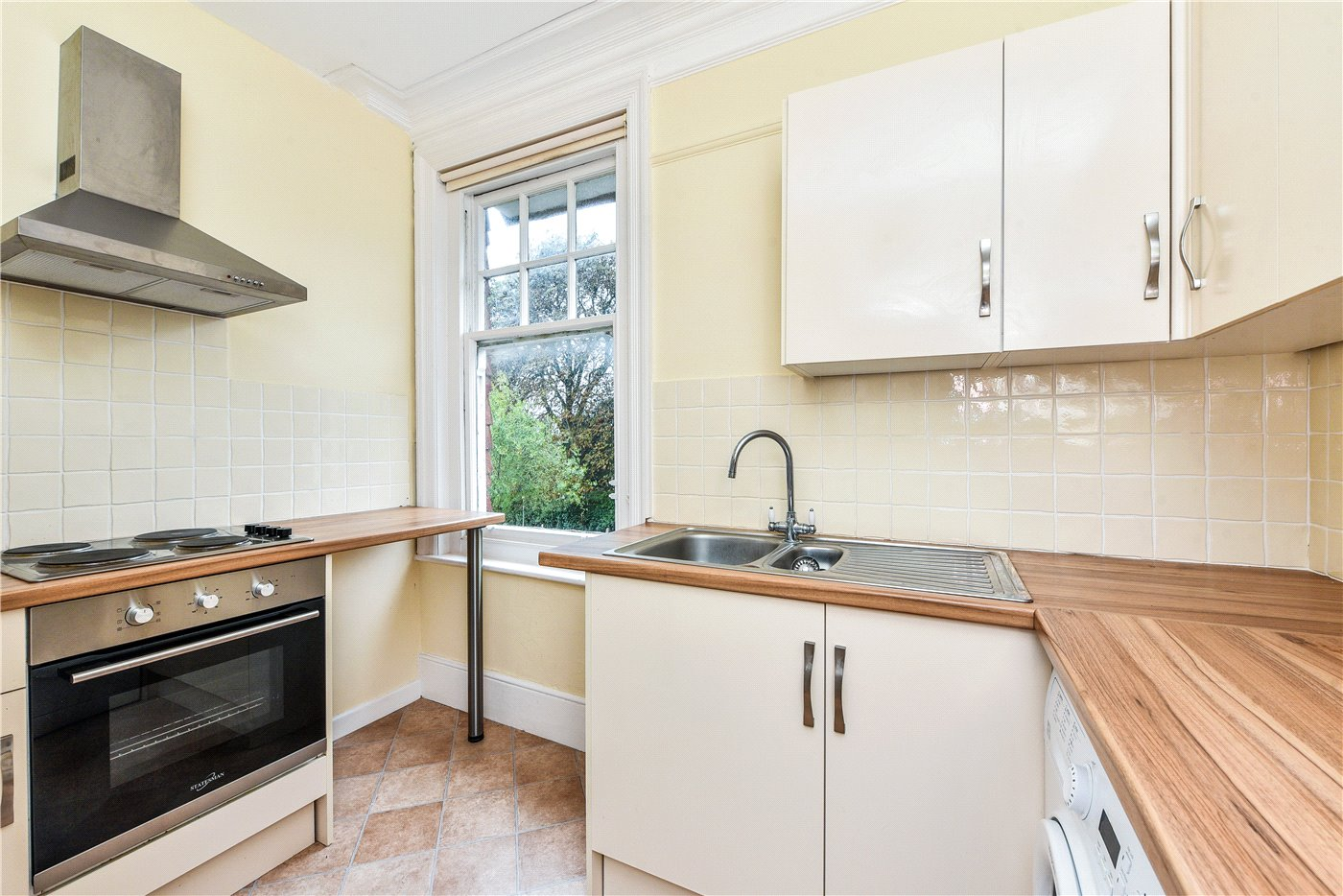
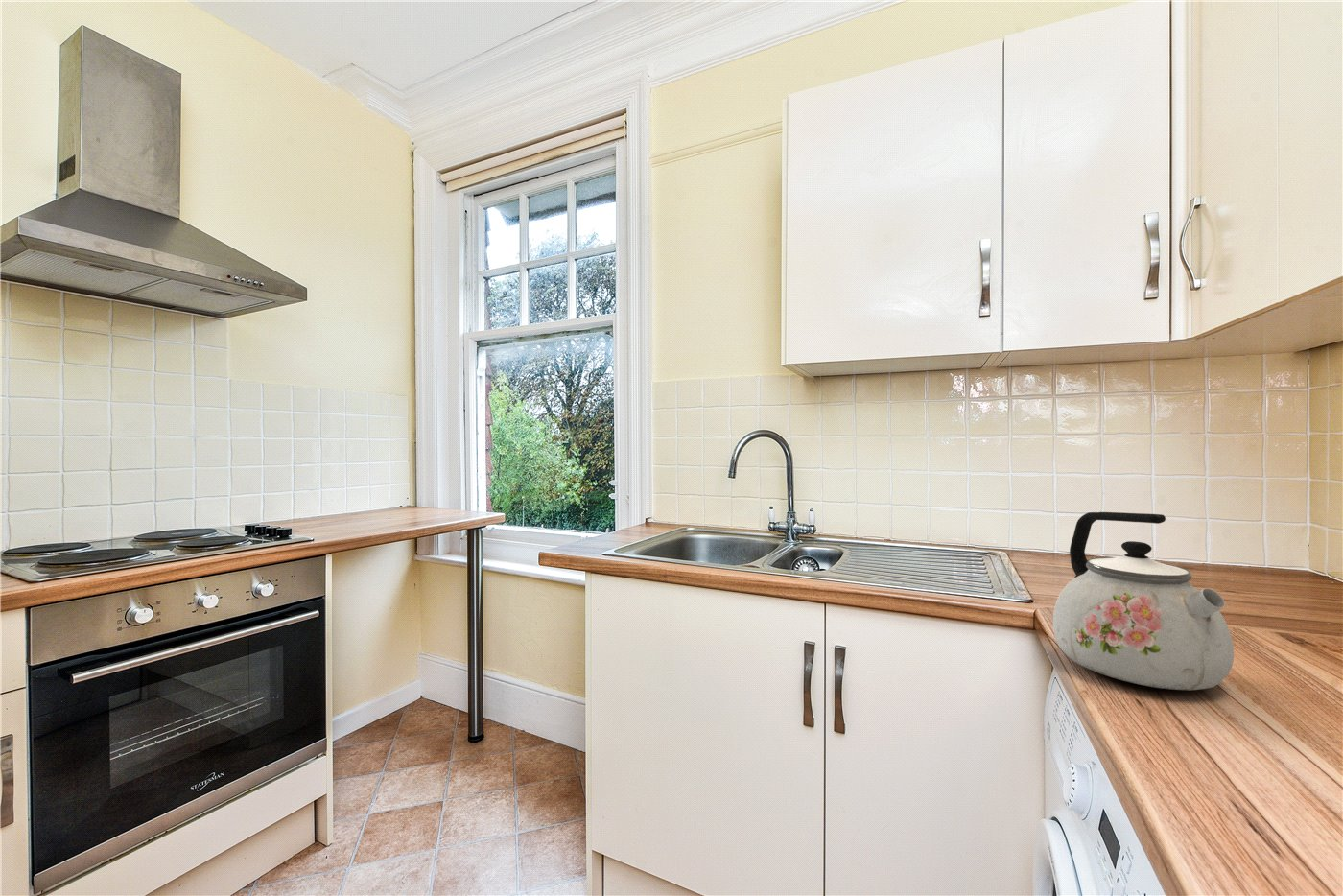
+ kettle [1052,511,1235,692]
